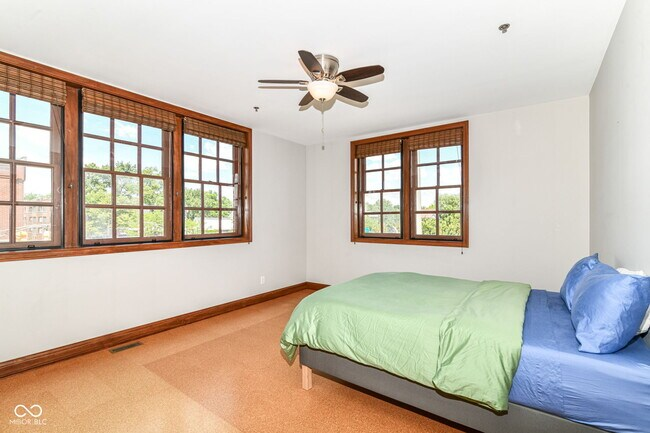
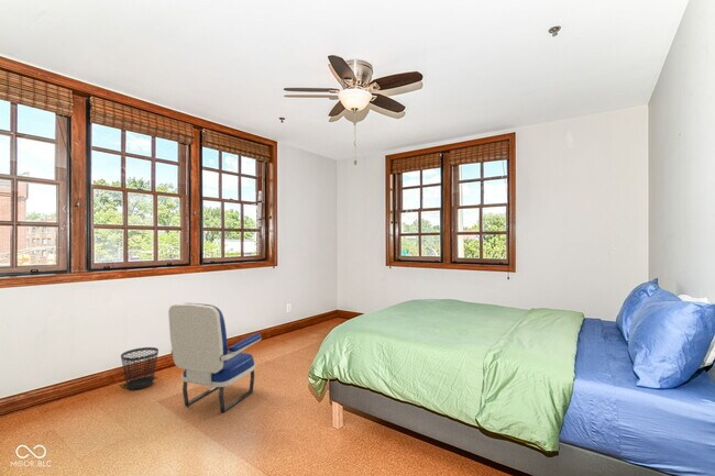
+ armchair [167,302,263,413]
+ wastebasket [120,346,160,390]
